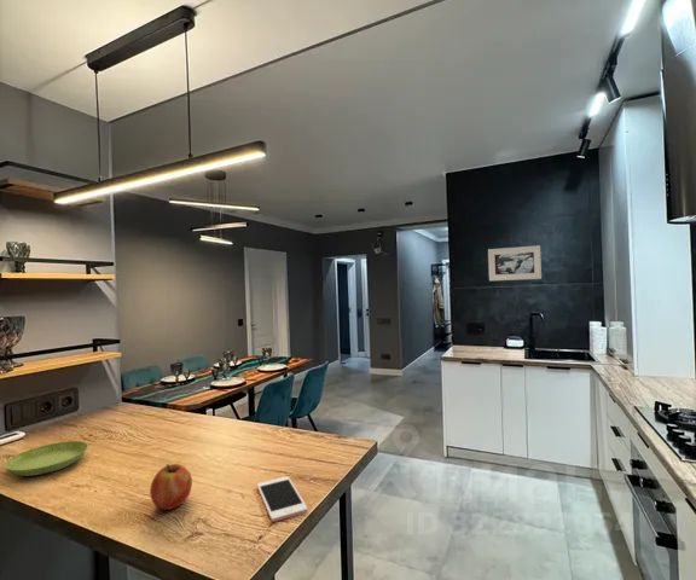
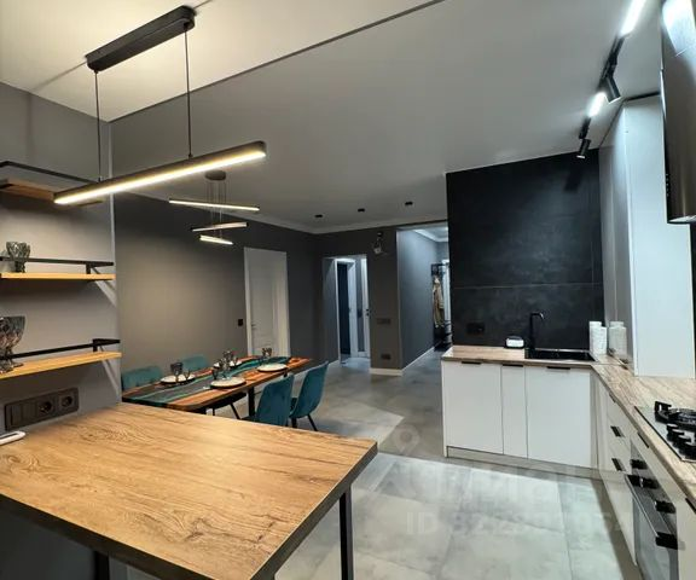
- cell phone [256,475,309,523]
- saucer [4,440,89,477]
- fruit [149,463,193,511]
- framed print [487,244,543,282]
